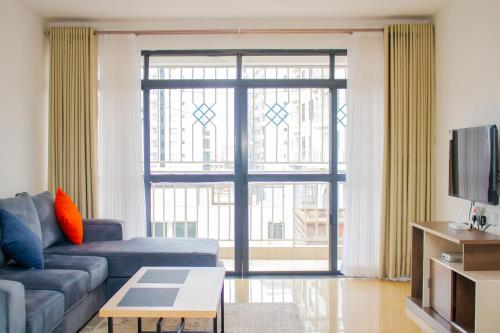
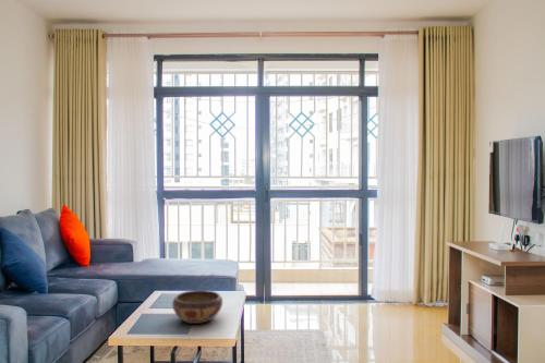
+ decorative bowl [171,289,223,325]
